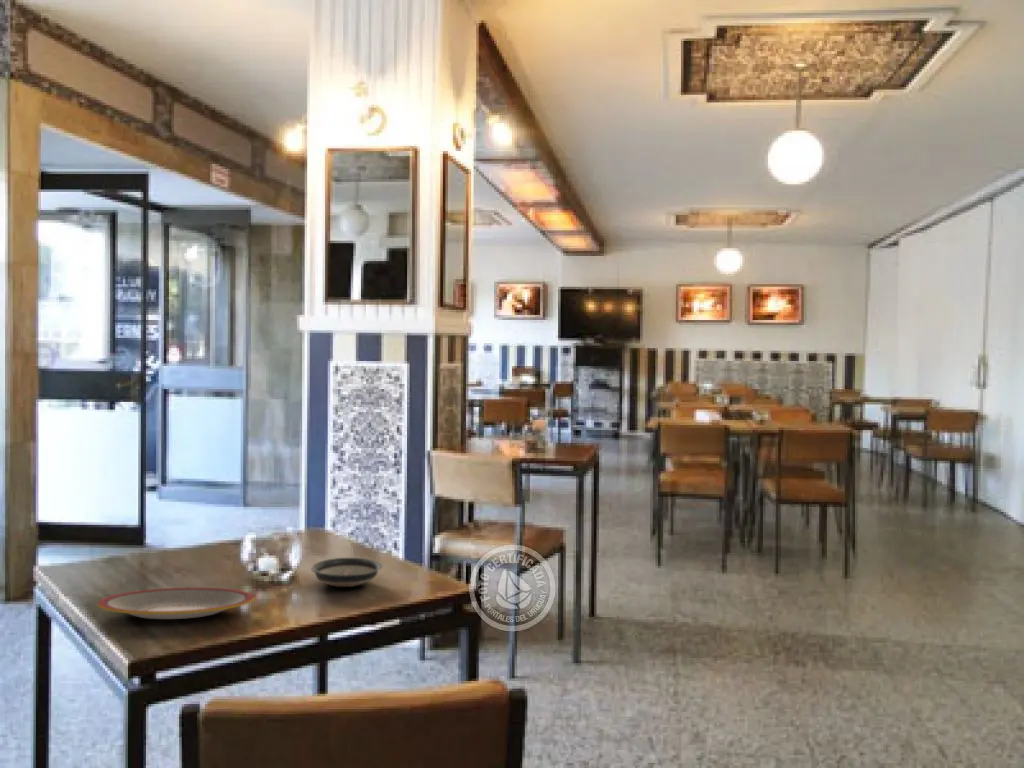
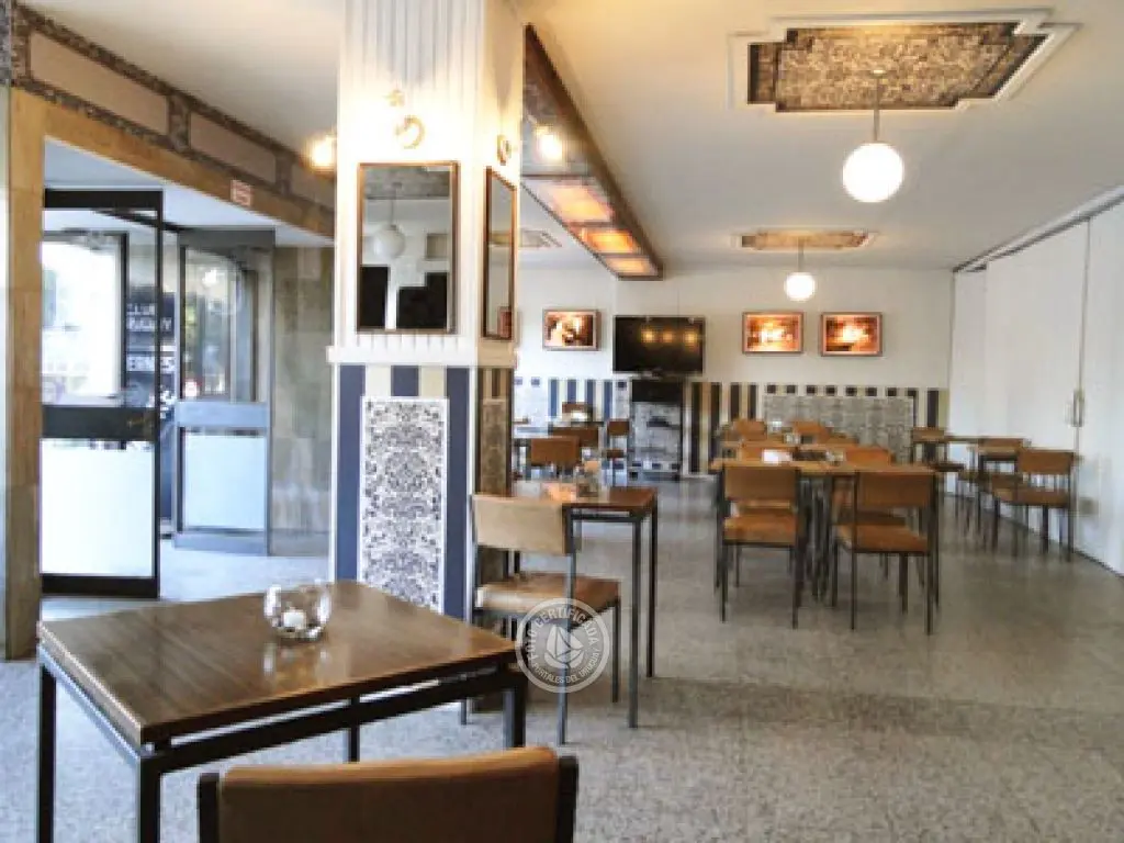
- plate [96,587,255,620]
- saucer [310,557,383,588]
